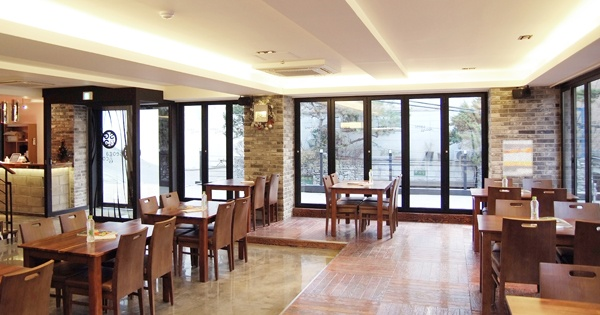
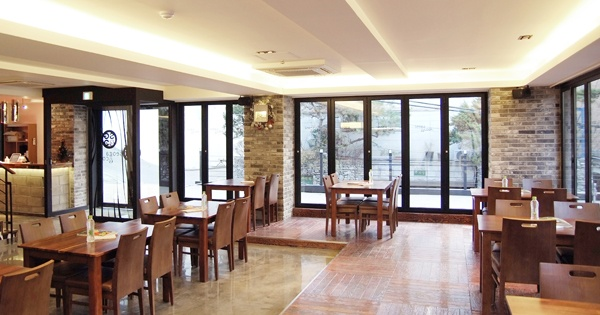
- wall art [502,139,534,177]
